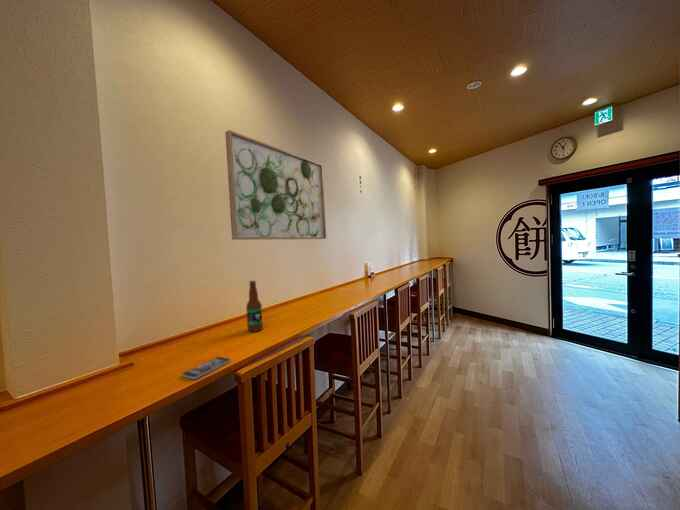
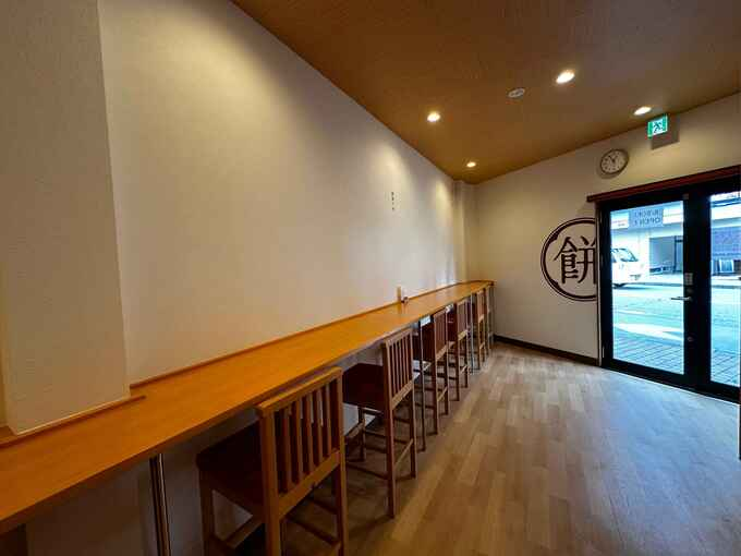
- bottle [245,280,264,333]
- wall art [224,129,327,241]
- smartphone [181,356,231,380]
